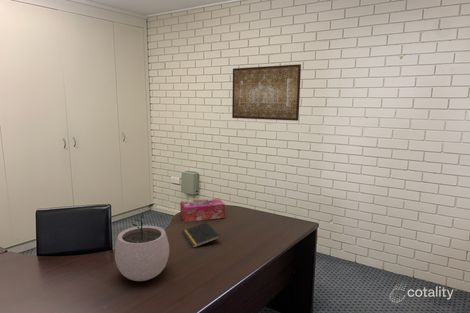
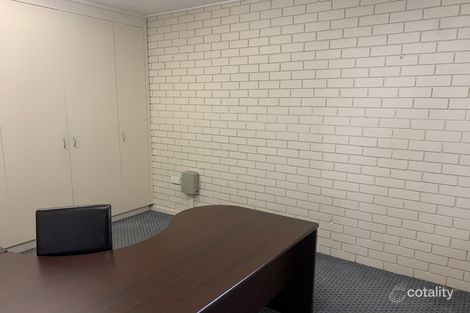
- tissue box [179,197,226,223]
- notepad [182,221,221,249]
- plant pot [114,213,170,282]
- wall art [231,63,302,122]
